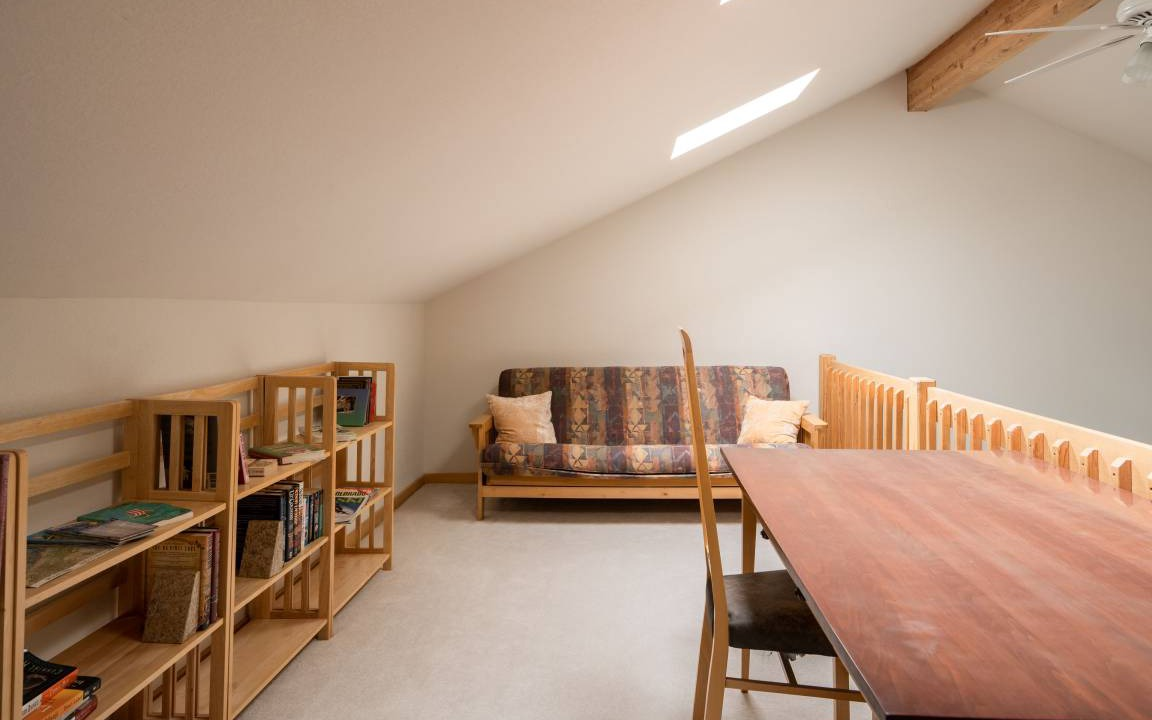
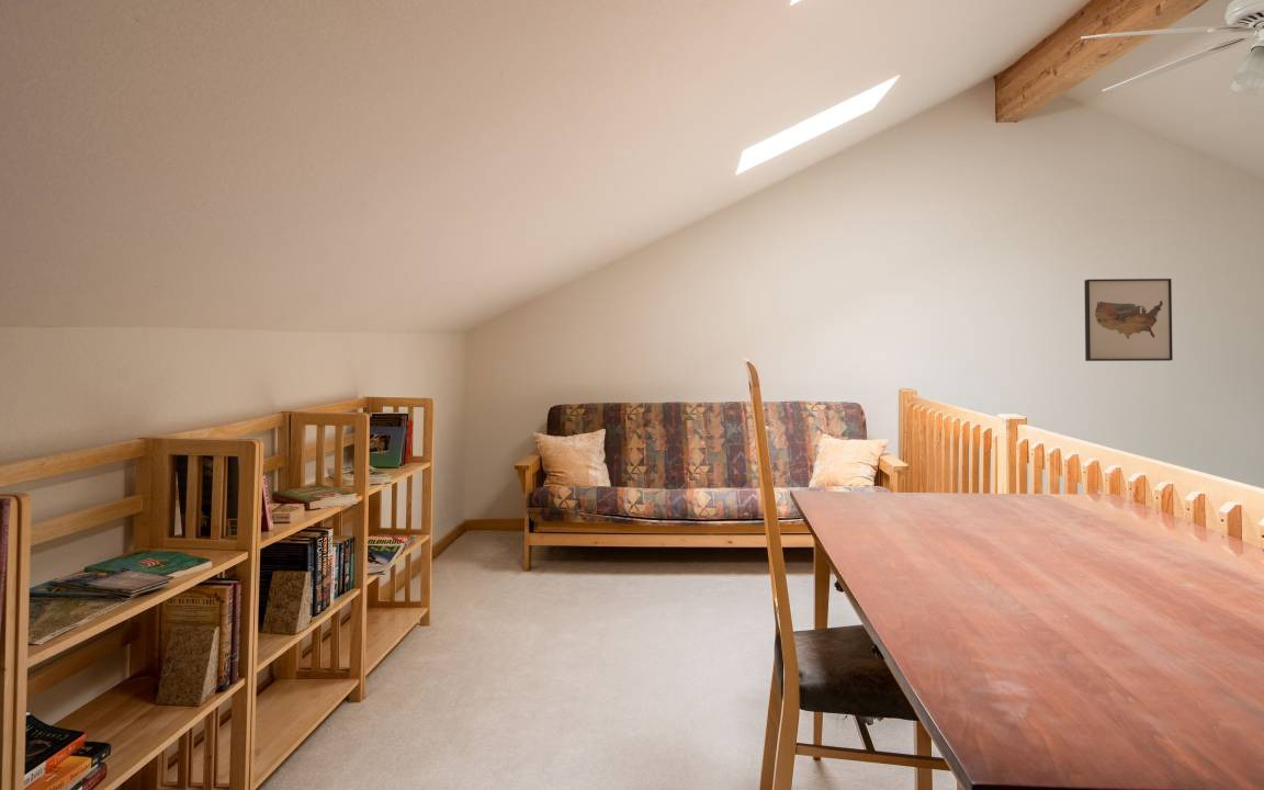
+ wall art [1083,278,1174,362]
